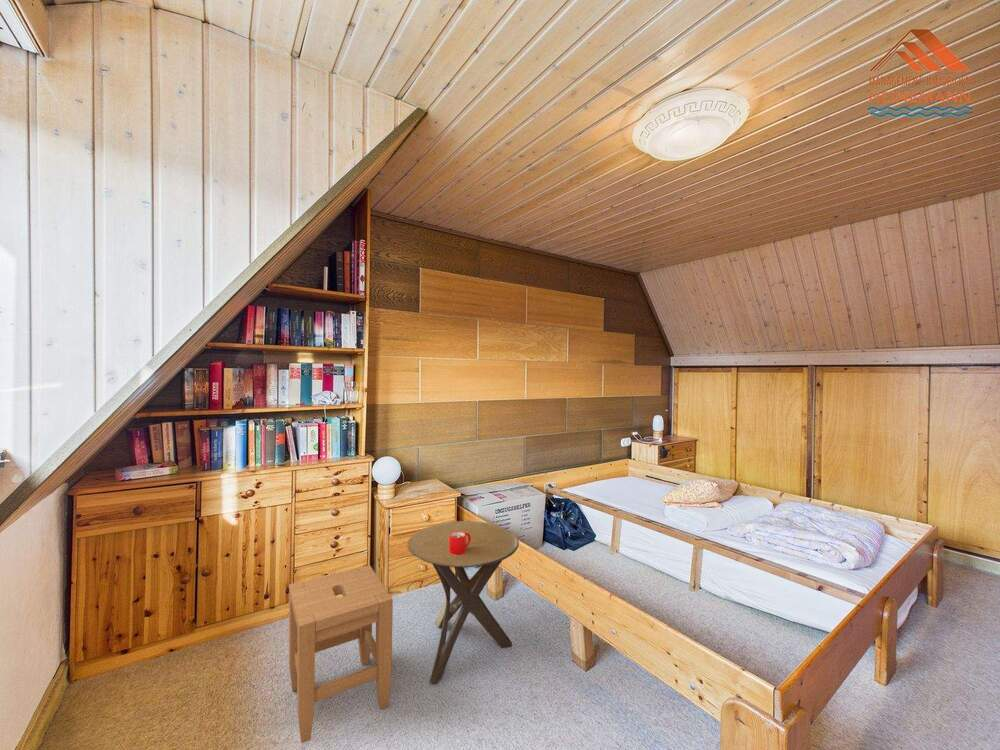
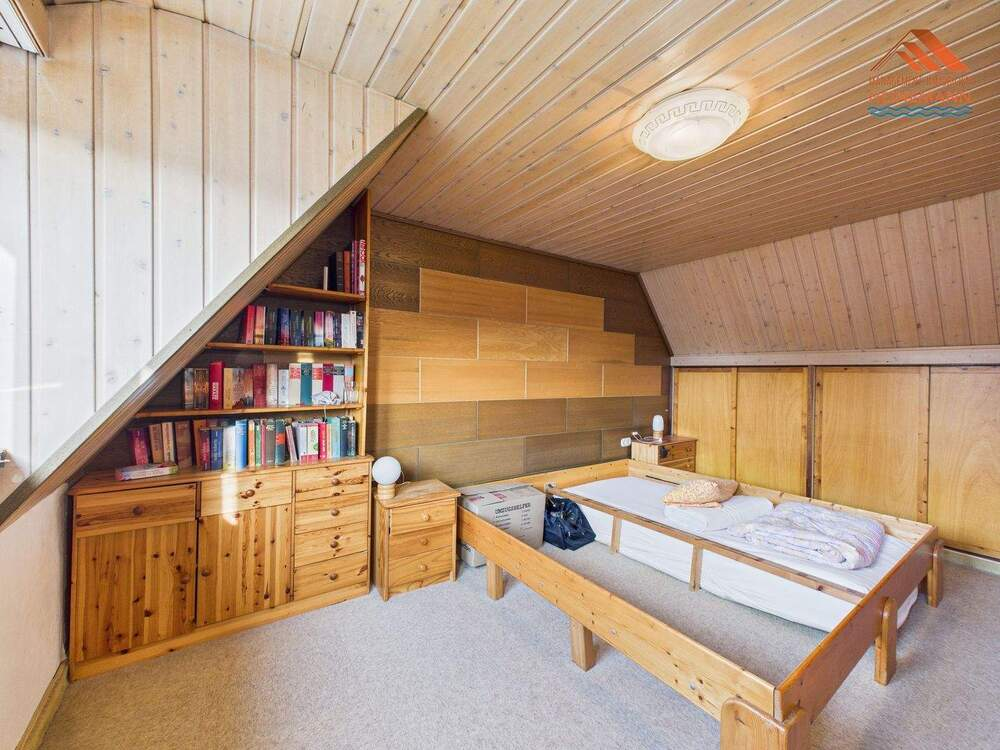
- mug [449,531,471,555]
- side table [407,520,520,685]
- stool [288,564,394,744]
